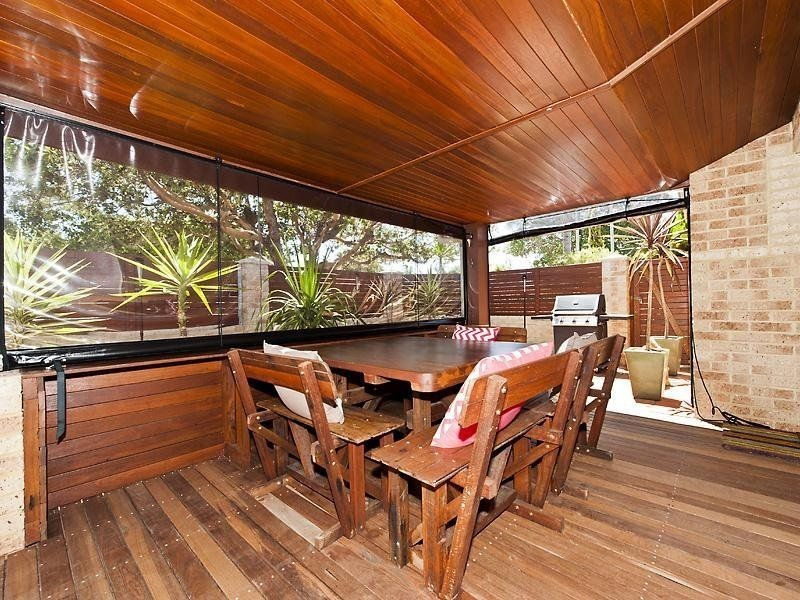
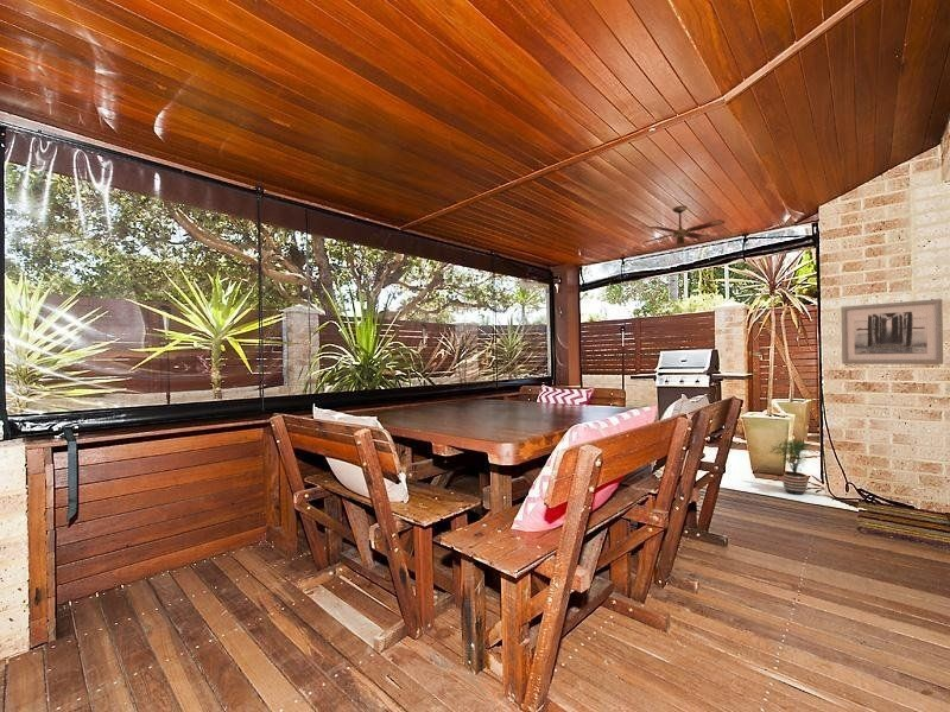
+ ceiling fan [641,204,726,247]
+ wall art [840,298,944,365]
+ potted plant [770,437,818,496]
